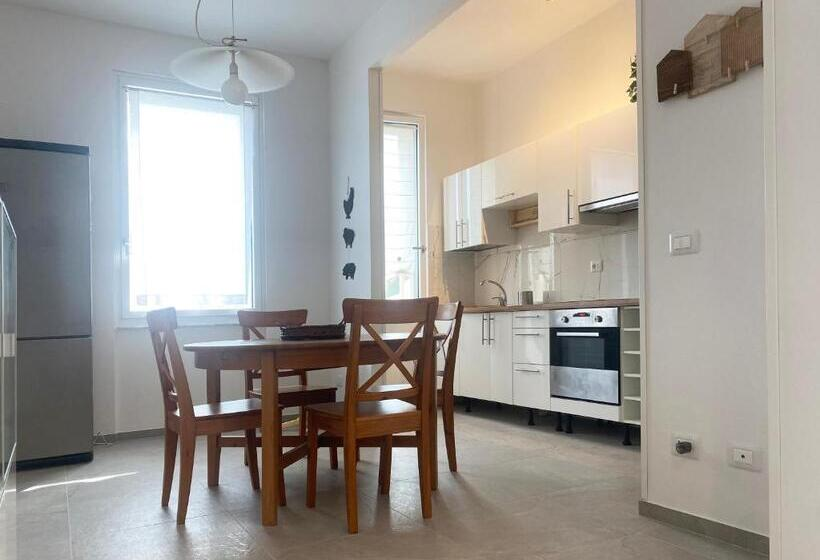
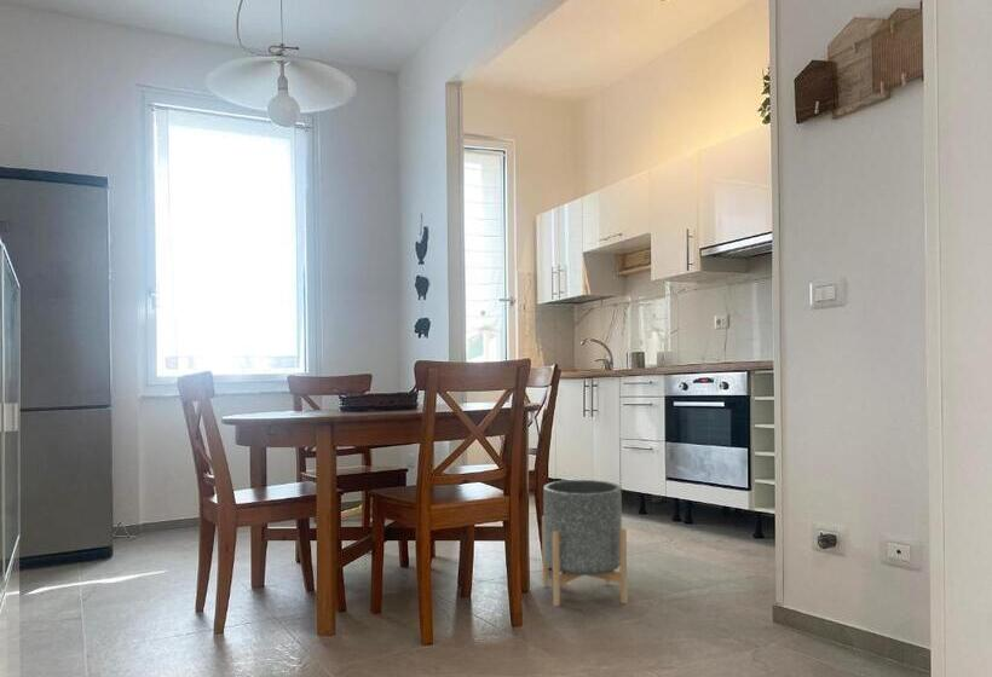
+ planter [541,479,628,607]
